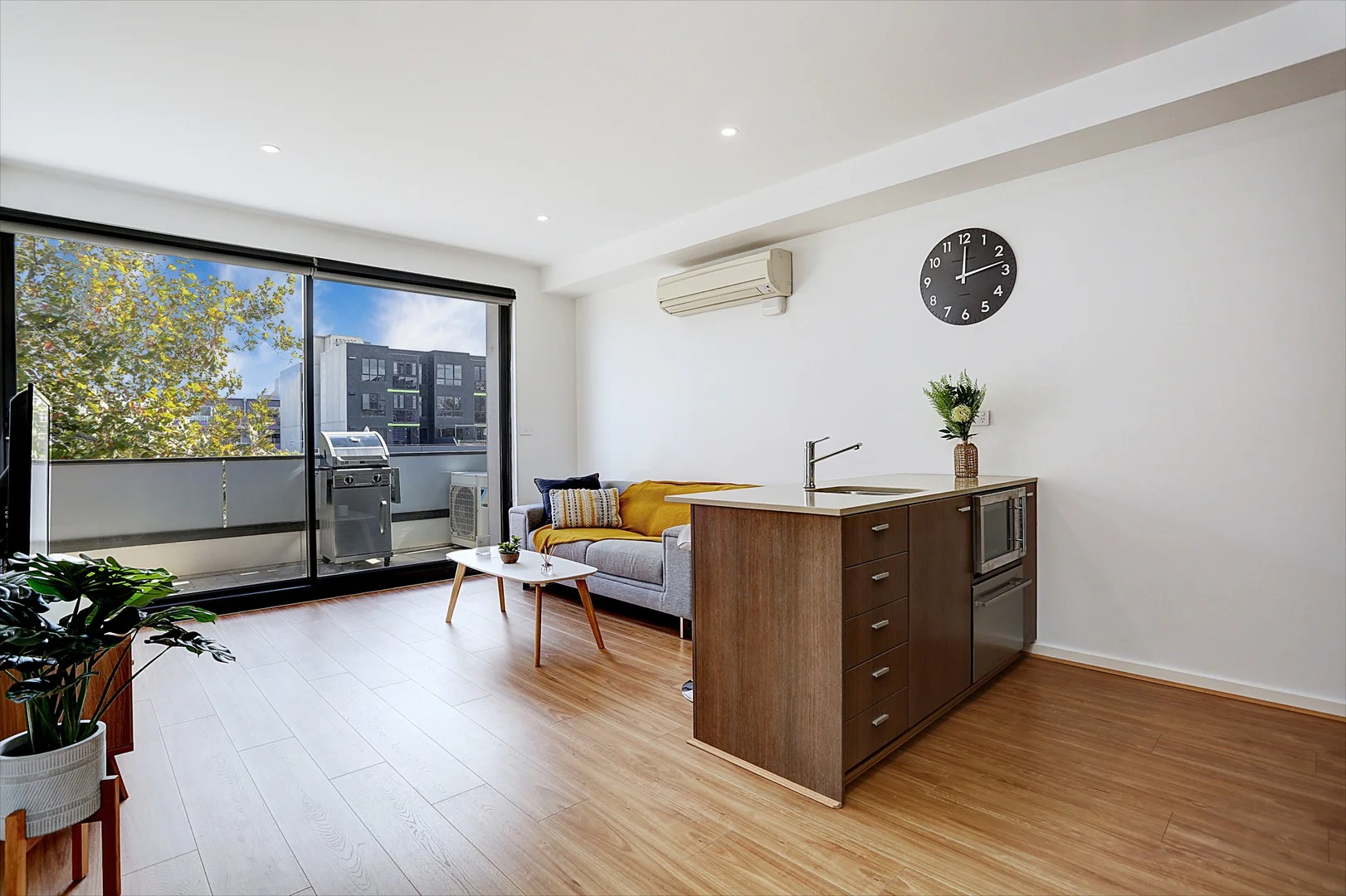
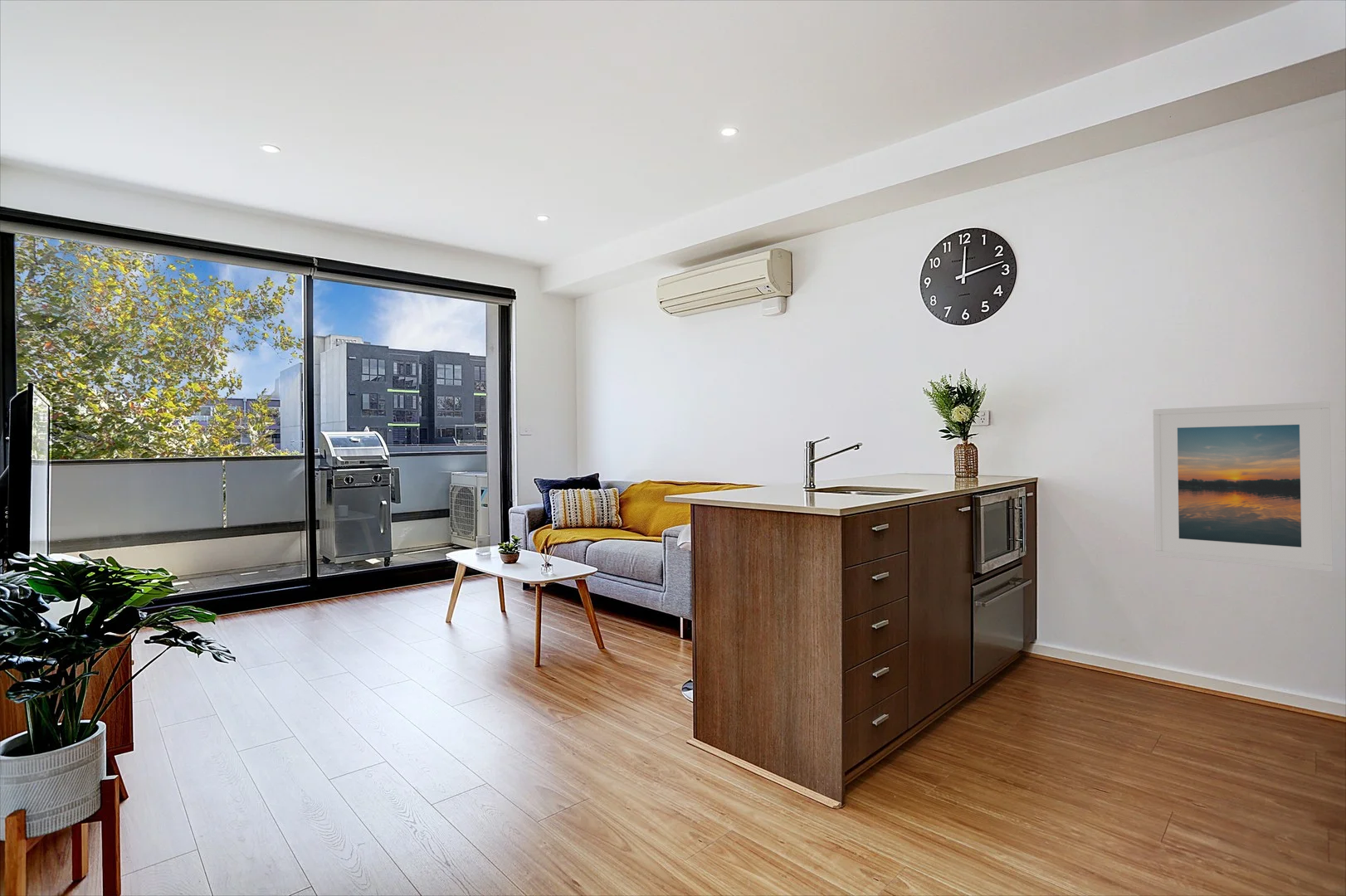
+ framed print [1152,401,1334,572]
